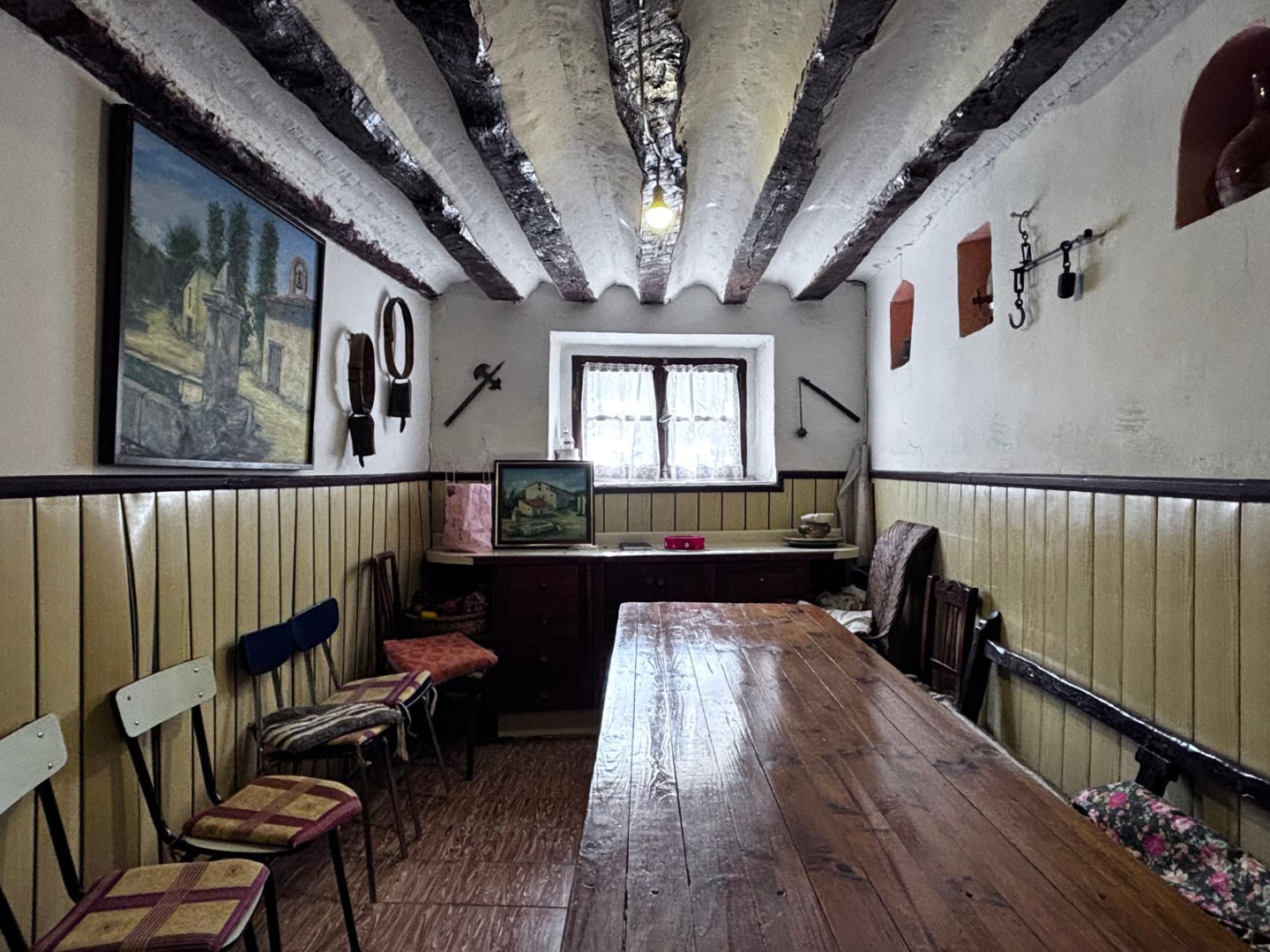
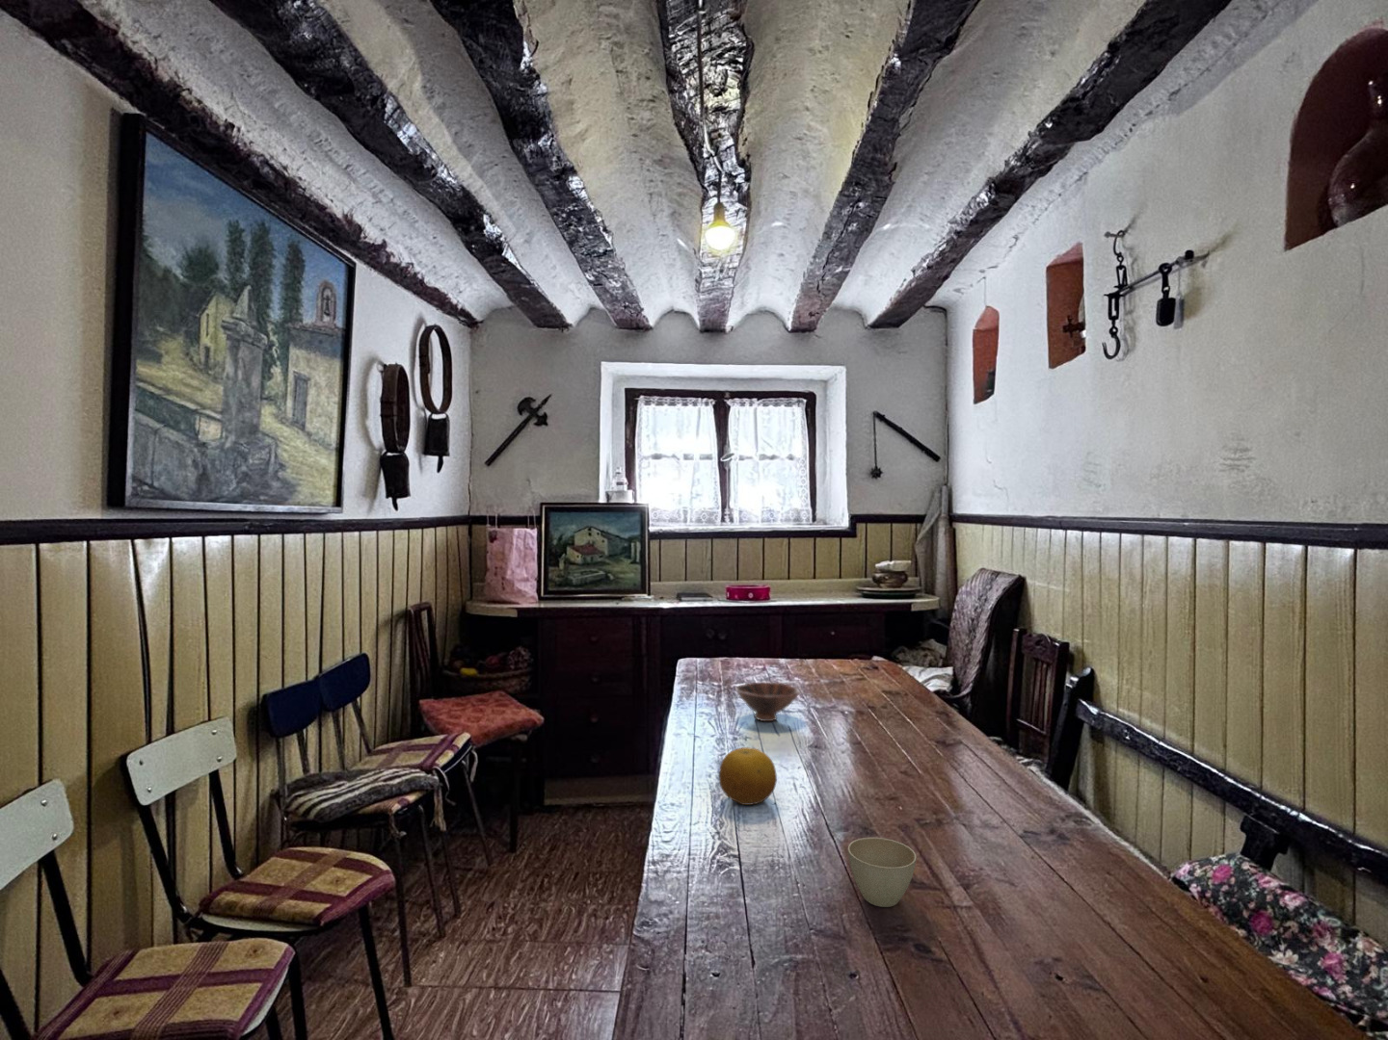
+ fruit [718,746,778,806]
+ flower pot [847,837,918,908]
+ bowl [734,681,801,722]
